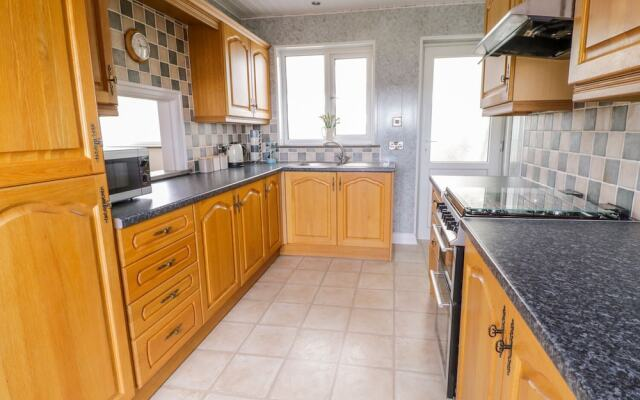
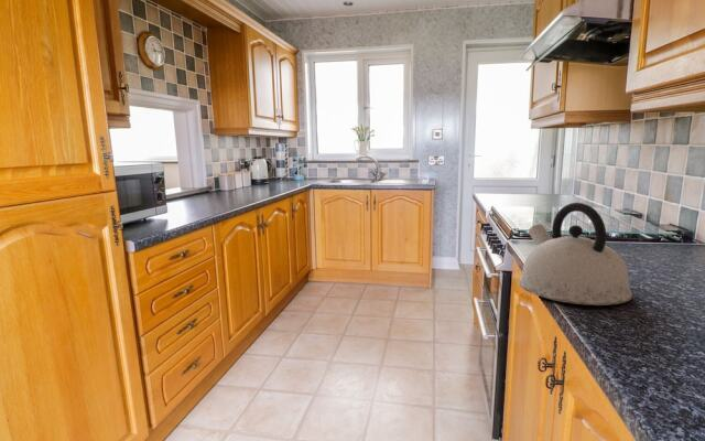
+ kettle [518,202,633,306]
